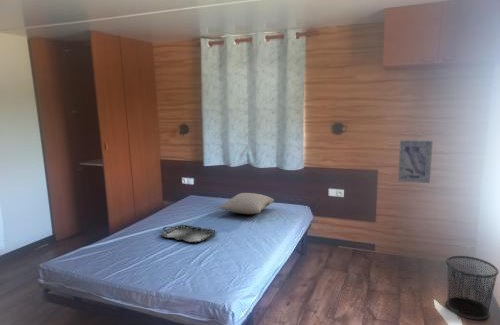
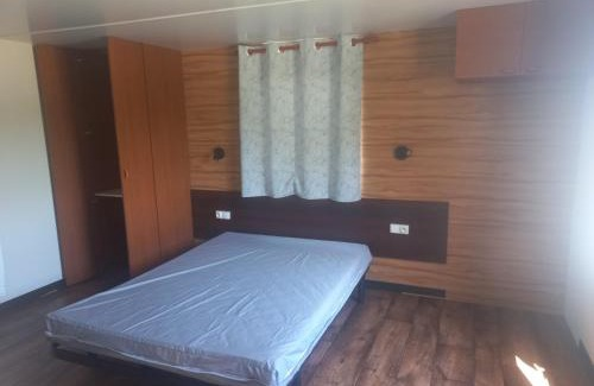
- wall art [397,139,434,184]
- waste bin [445,255,500,320]
- pillow [218,192,275,215]
- serving tray [160,224,216,243]
